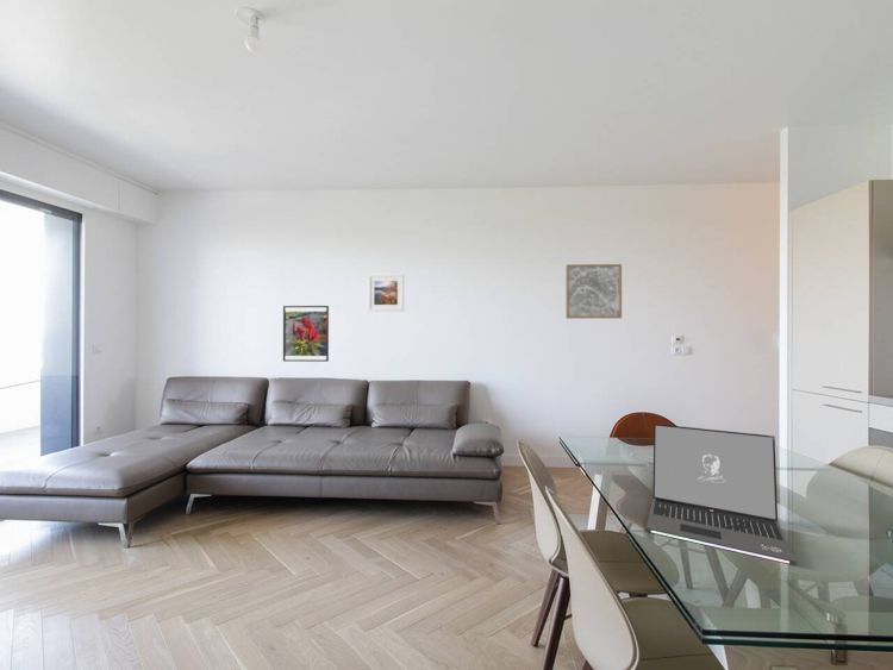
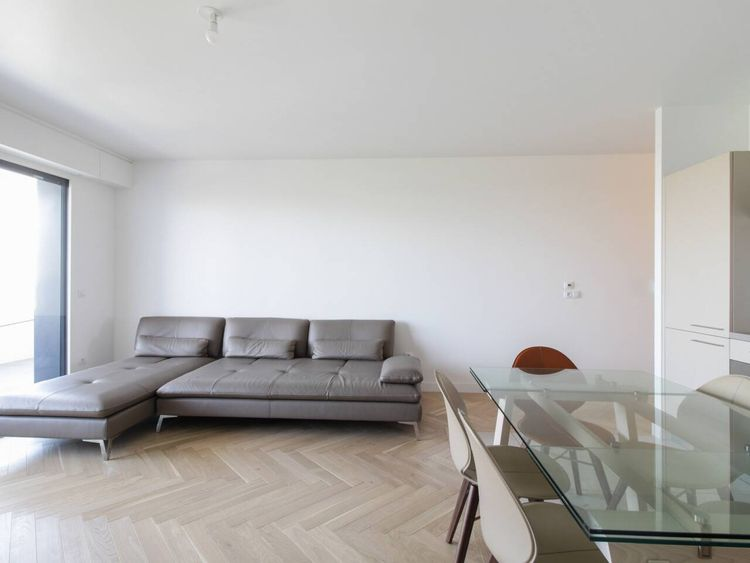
- wall art [564,263,623,320]
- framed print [282,305,330,363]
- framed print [367,274,405,312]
- laptop [645,422,798,566]
